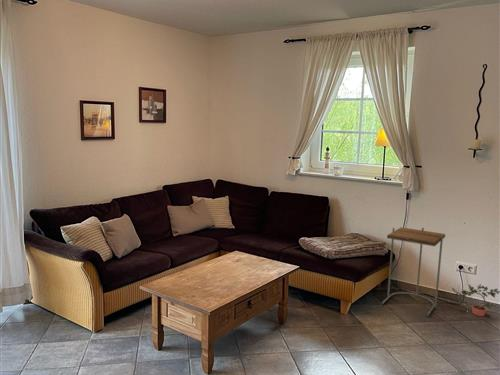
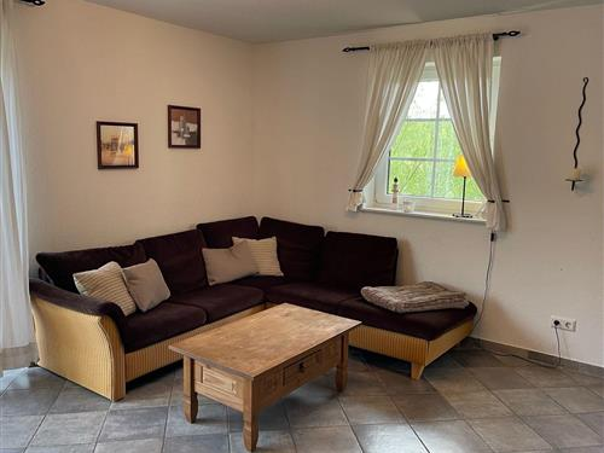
- potted plant [449,283,500,318]
- side table [381,226,446,317]
